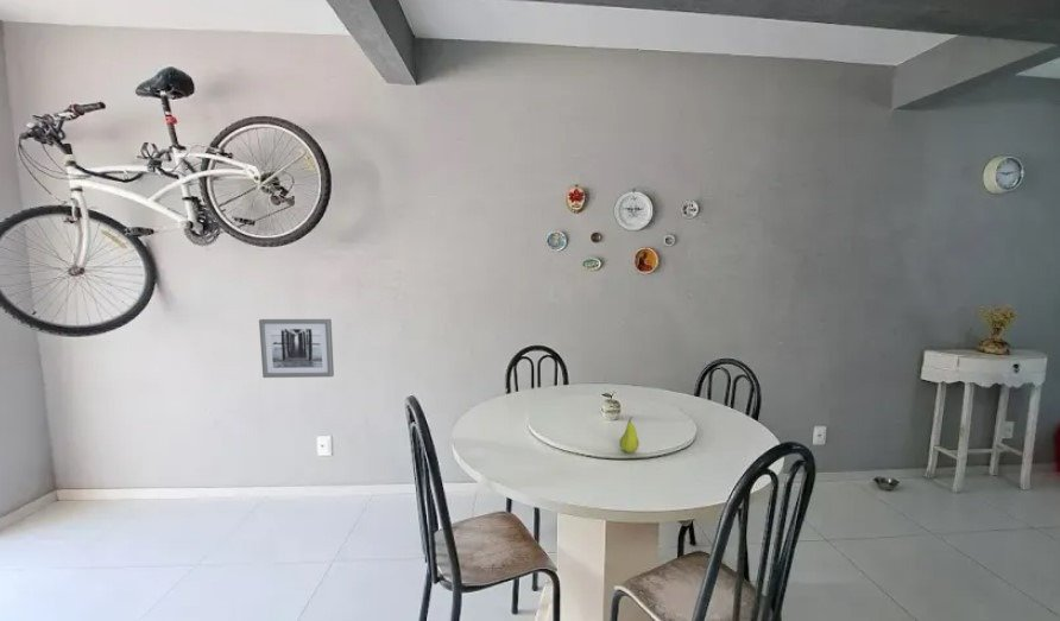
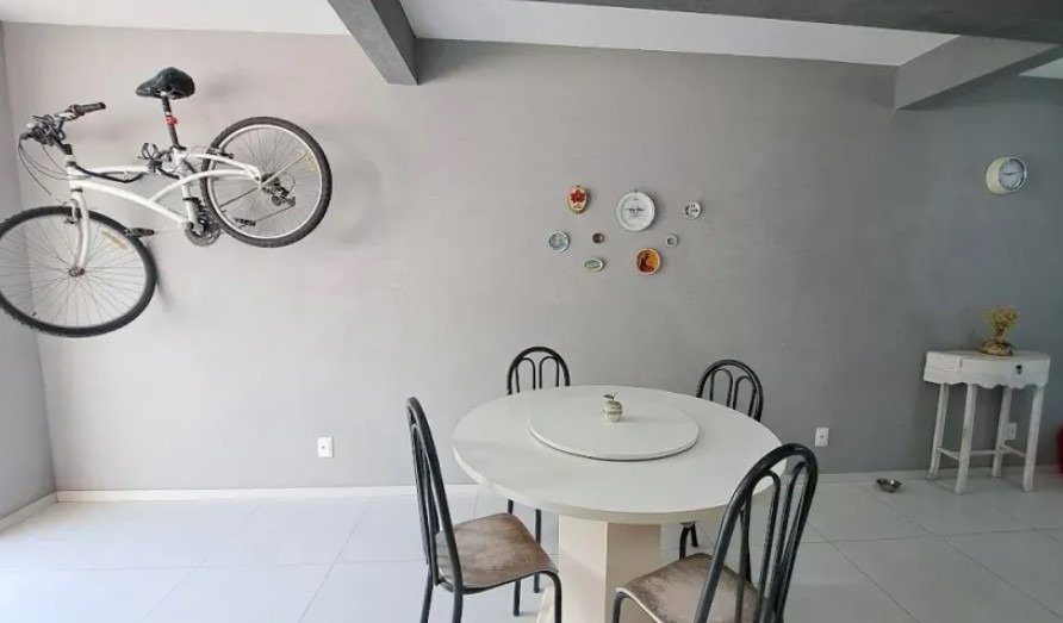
- wall art [258,318,335,379]
- fruit [619,416,641,454]
